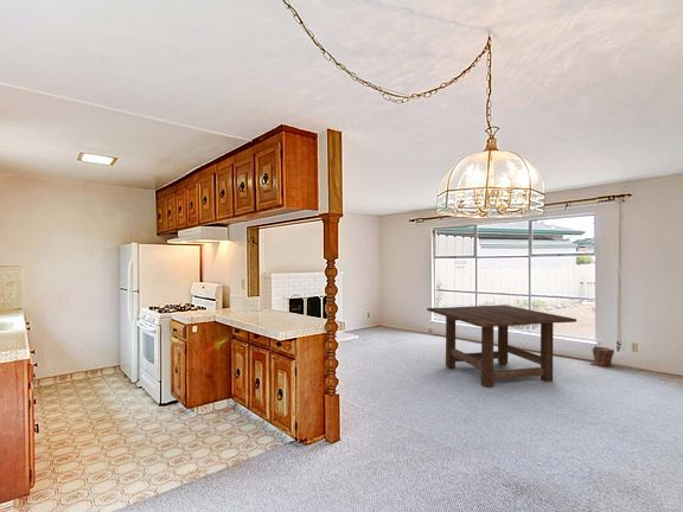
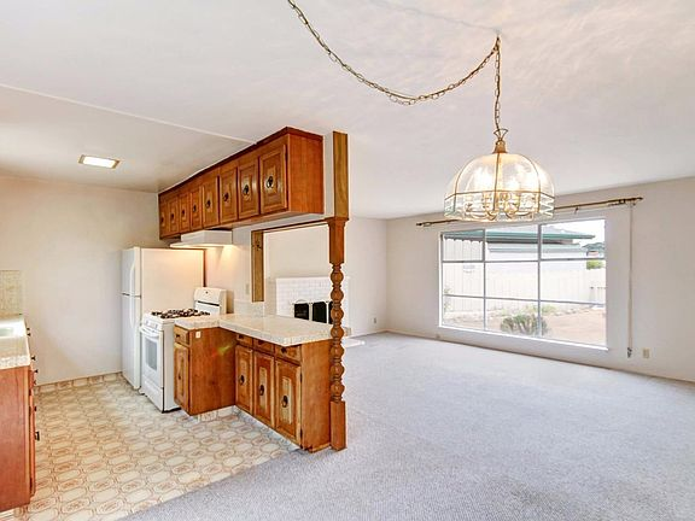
- plant pot [588,345,618,370]
- dining table [426,303,577,389]
